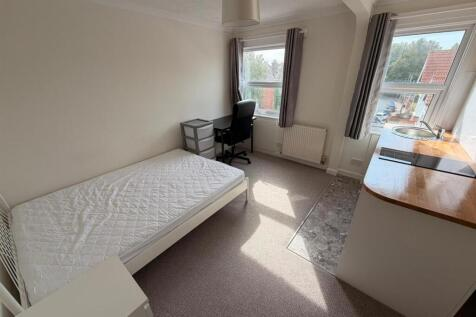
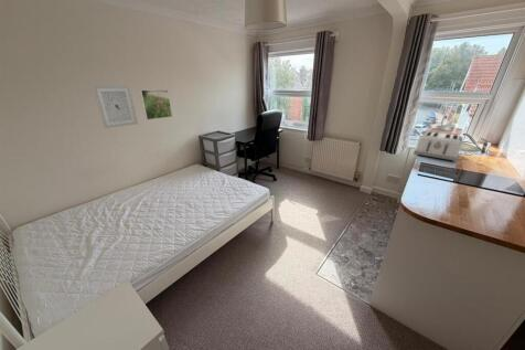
+ wall art [92,85,139,129]
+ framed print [139,88,173,121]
+ toaster [413,130,463,163]
